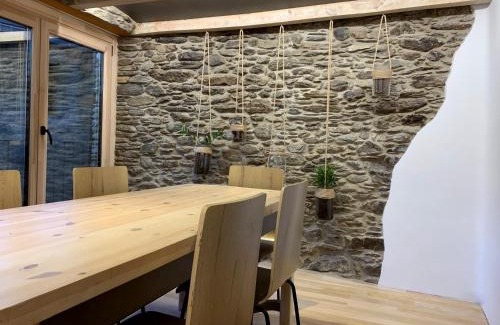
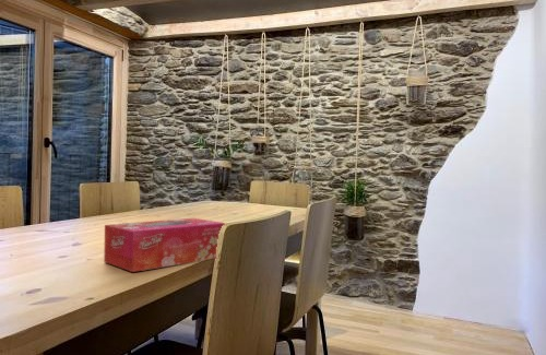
+ tissue box [103,217,226,273]
